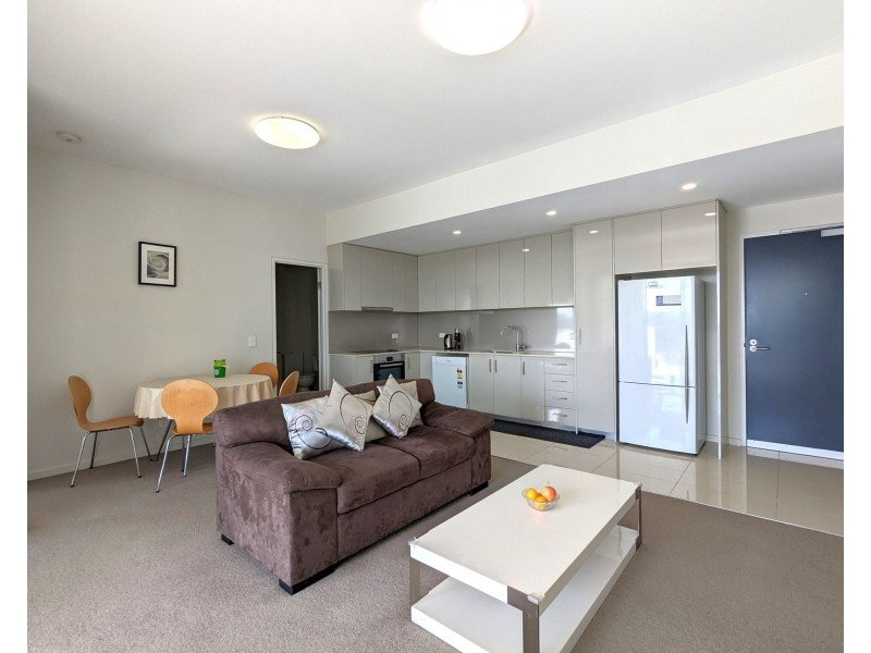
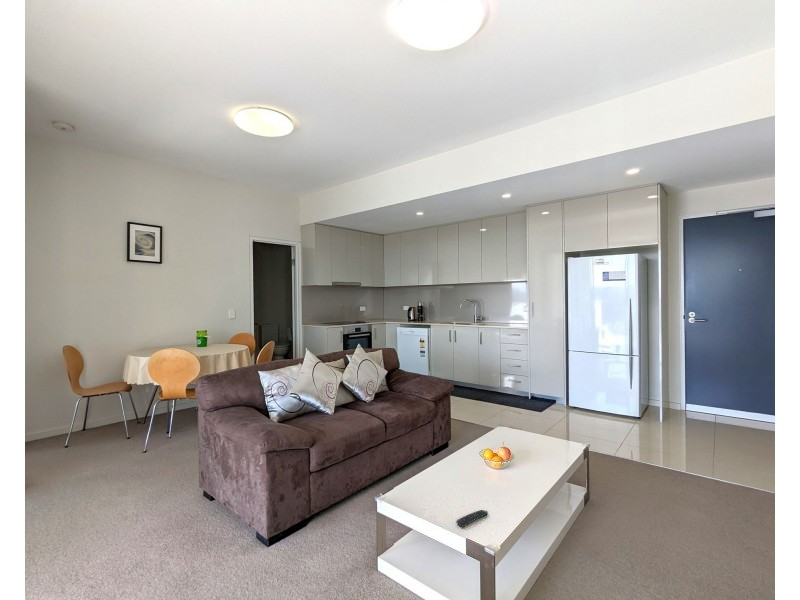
+ remote control [455,509,489,528]
